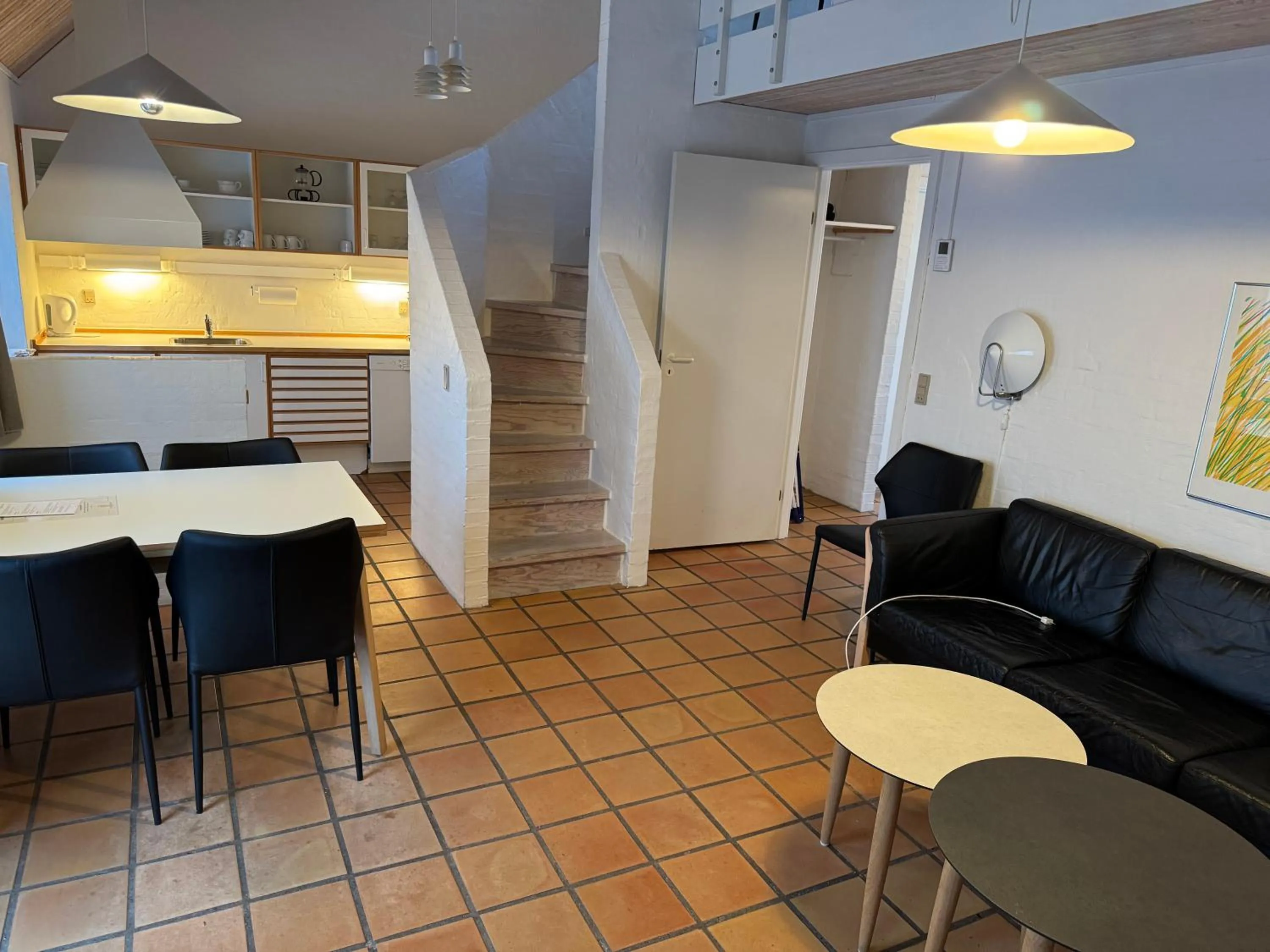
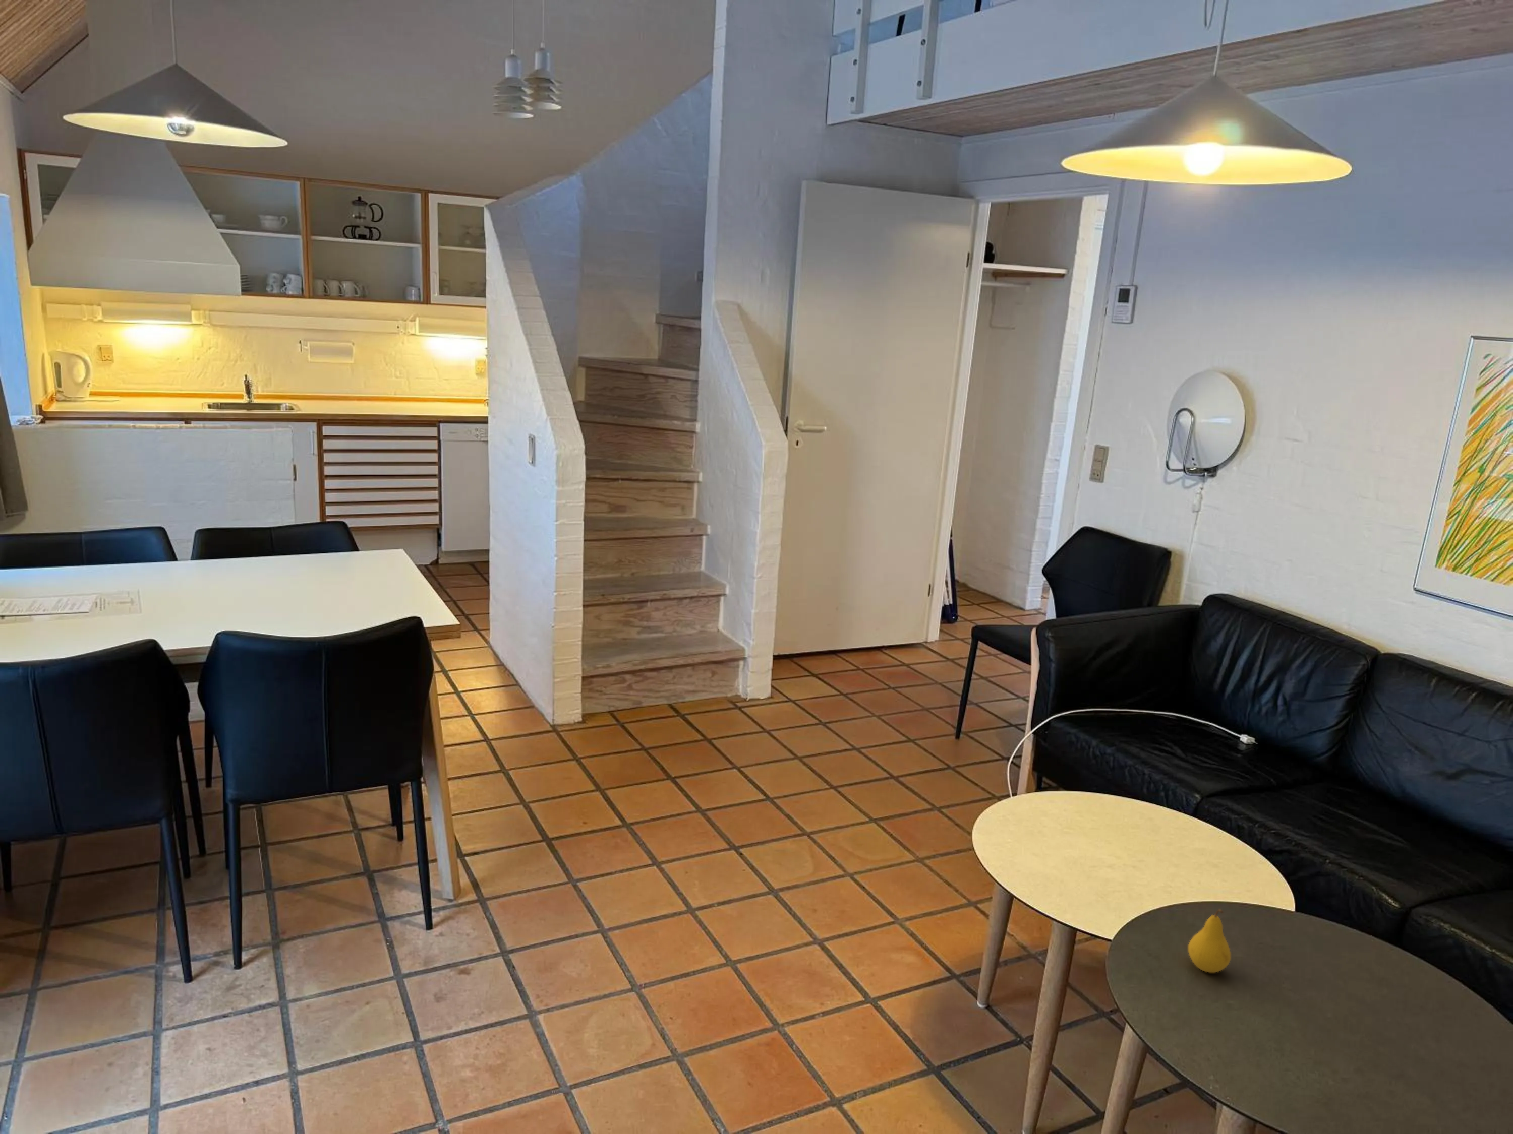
+ fruit [1188,909,1231,973]
